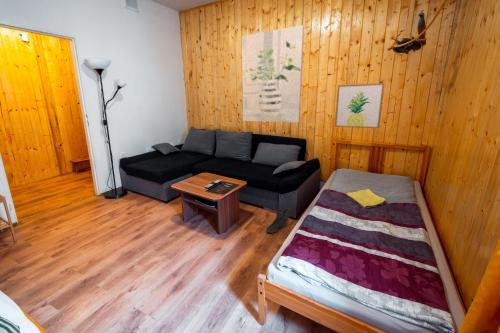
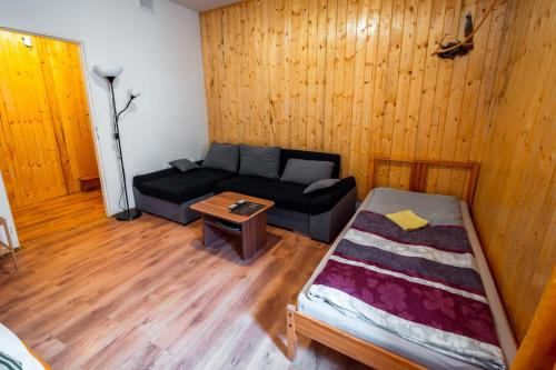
- sneaker [265,206,292,234]
- wall art [241,24,305,123]
- wall art [334,82,386,129]
